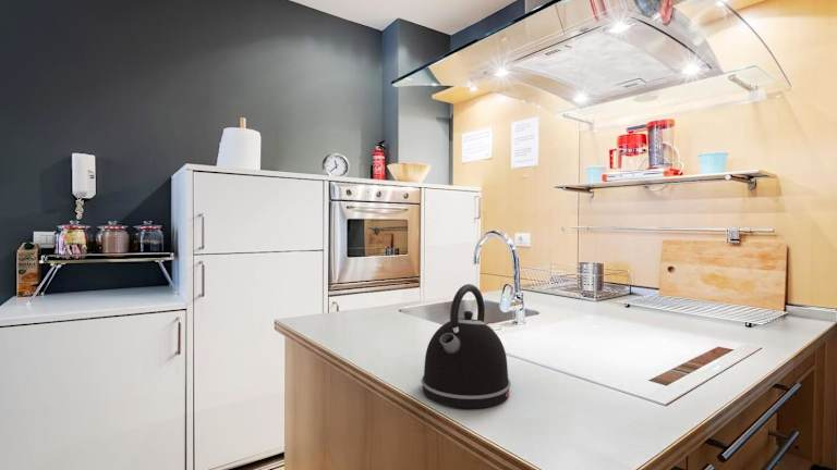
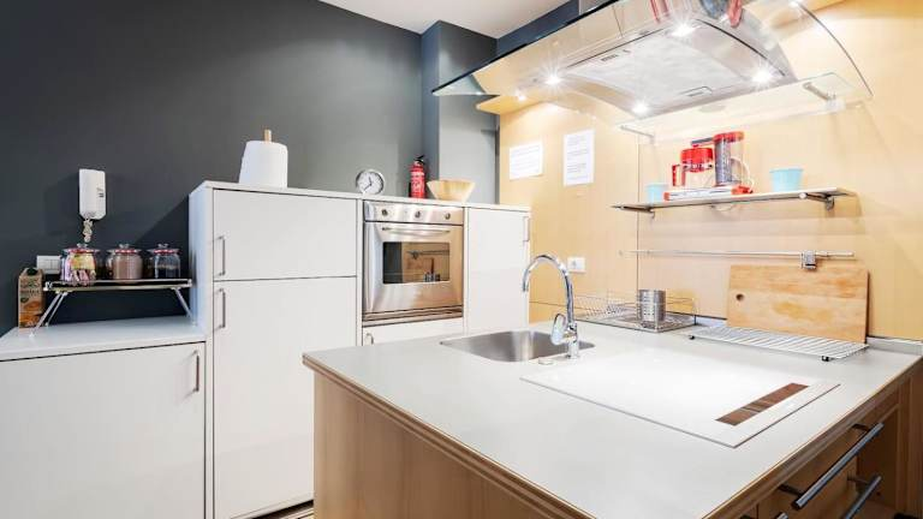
- kettle [421,283,512,409]
